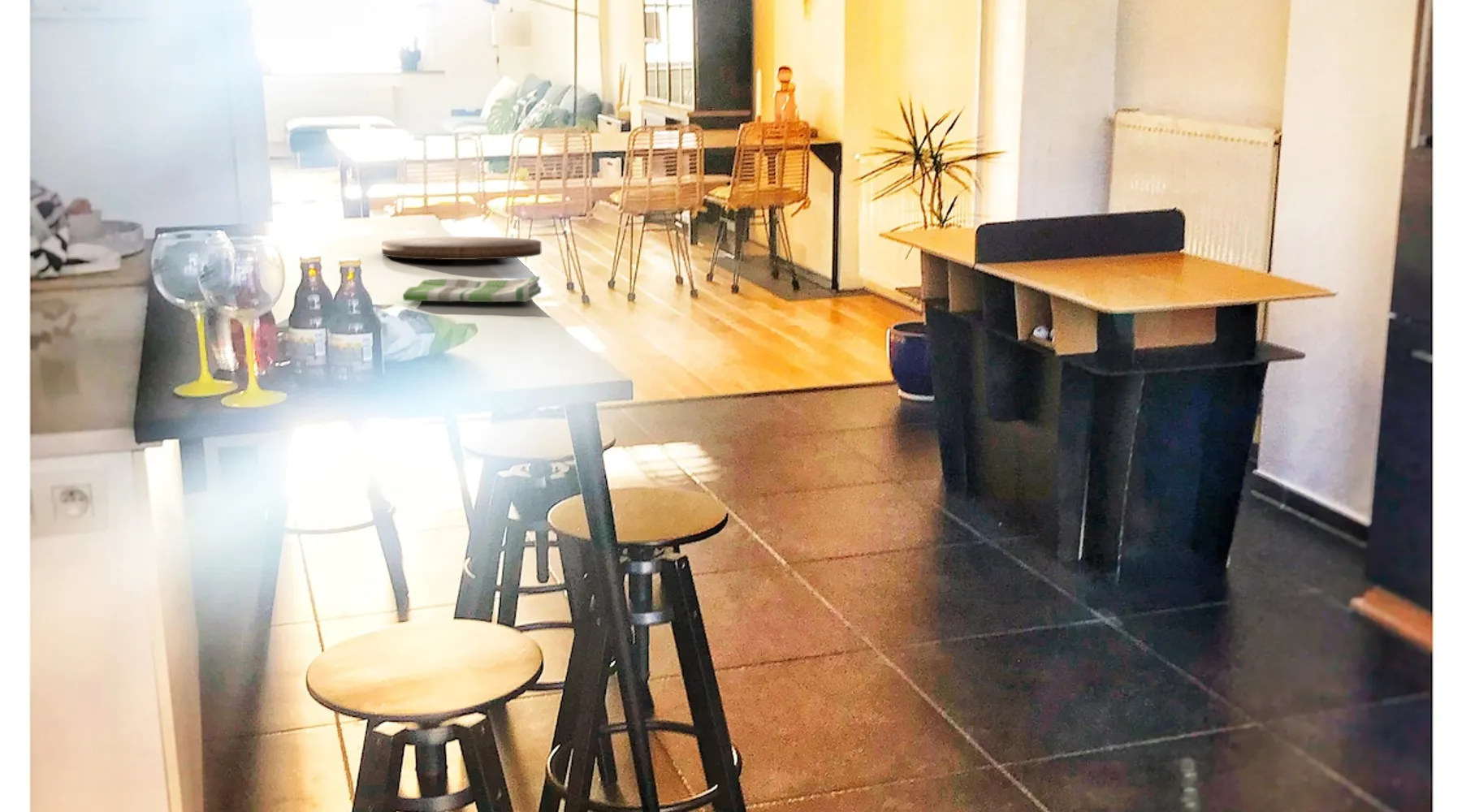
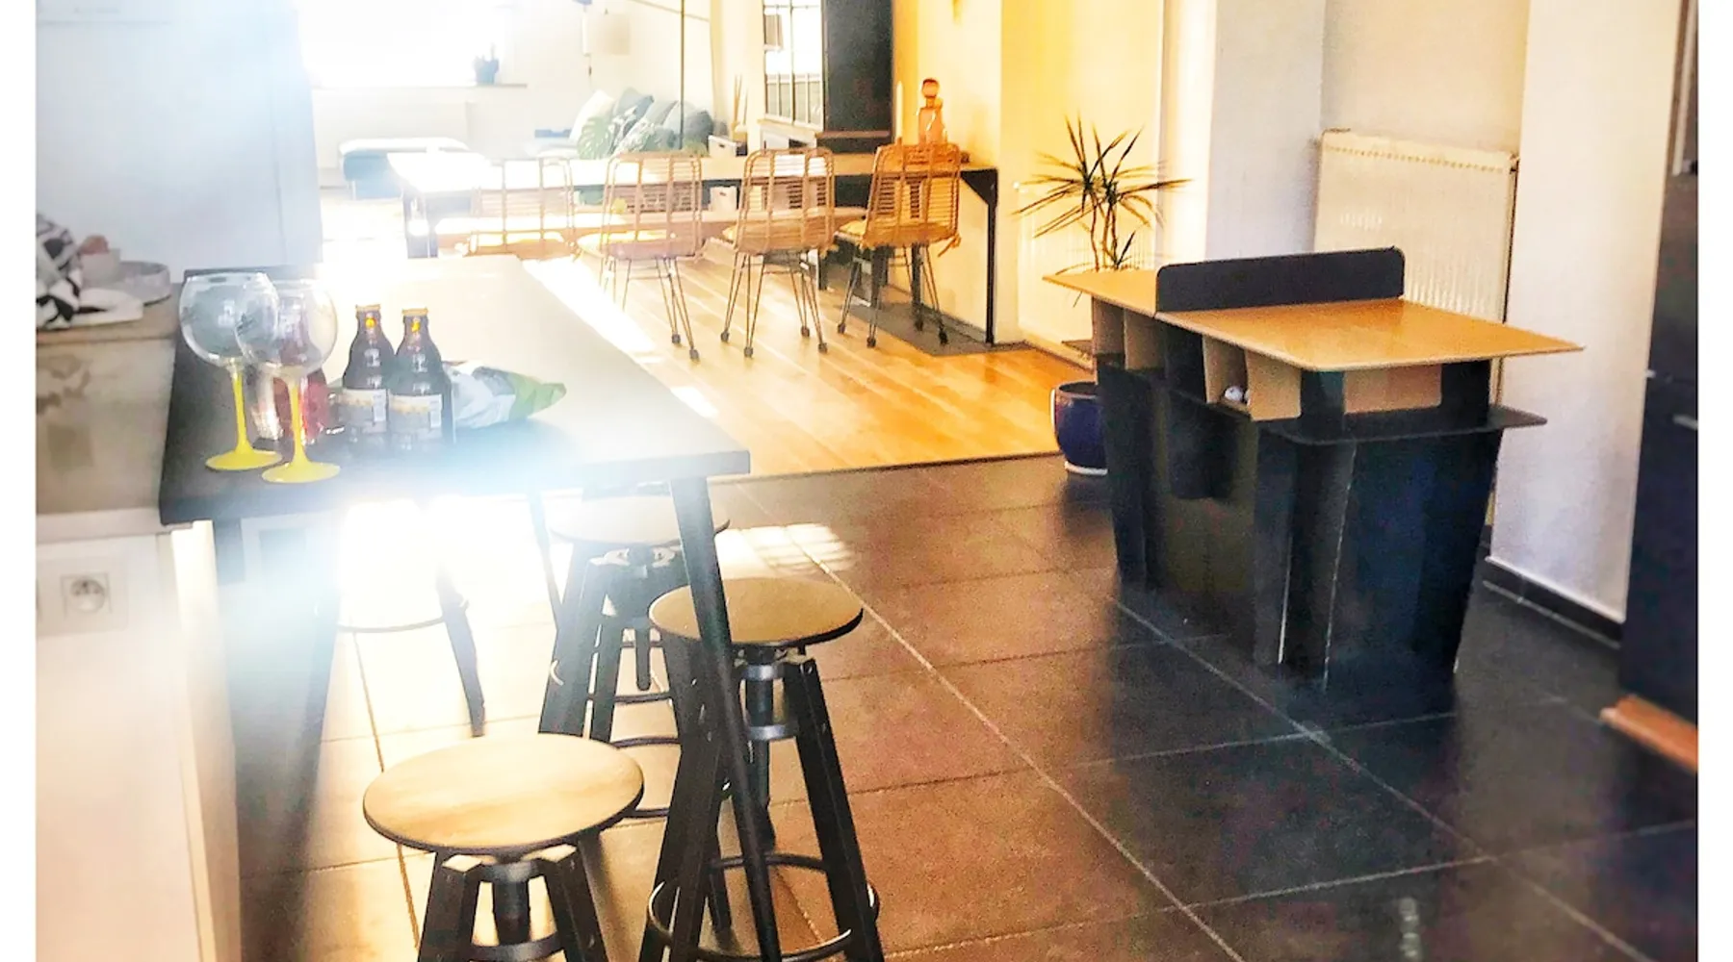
- cutting board [381,236,543,261]
- dish towel [402,275,543,303]
